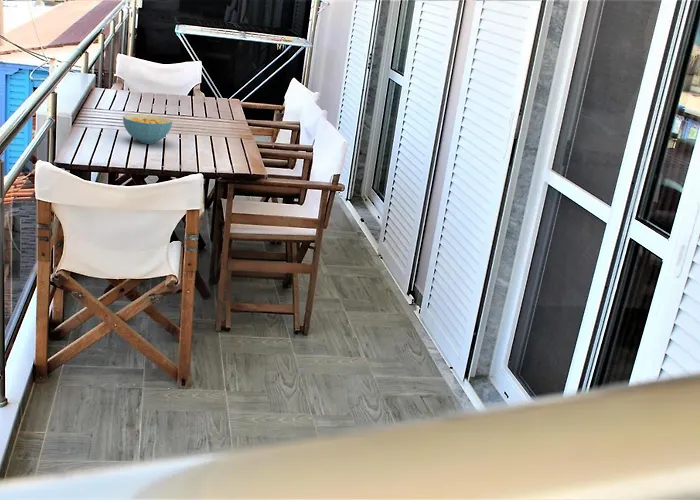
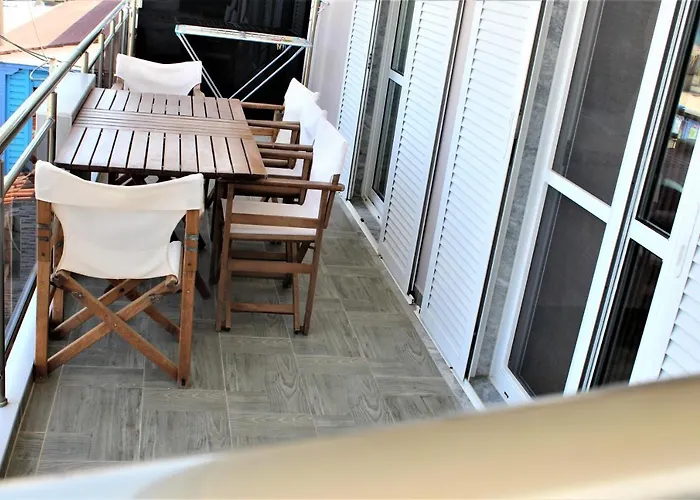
- cereal bowl [122,113,173,145]
